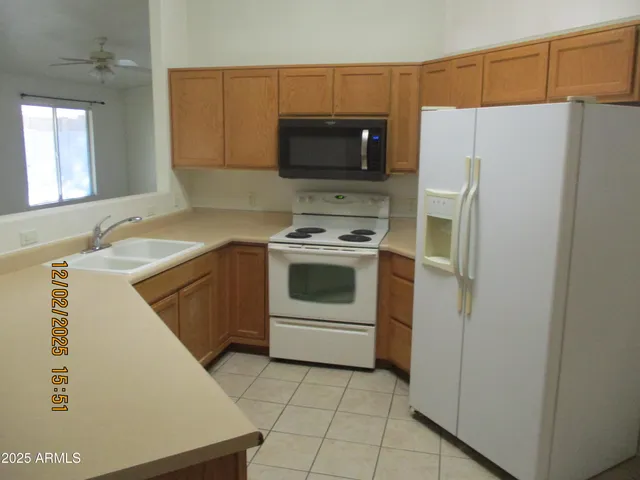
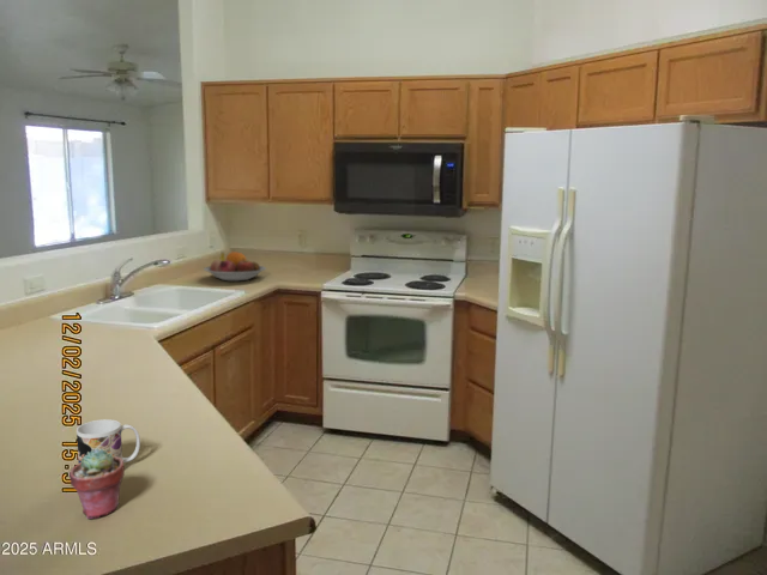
+ potted succulent [68,449,126,520]
+ mug [76,418,141,464]
+ fruit bowl [203,250,267,282]
